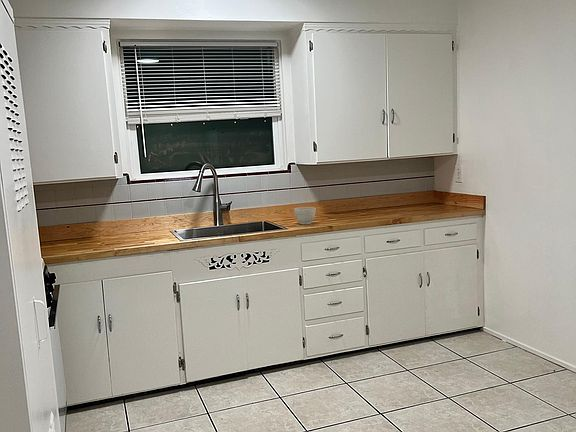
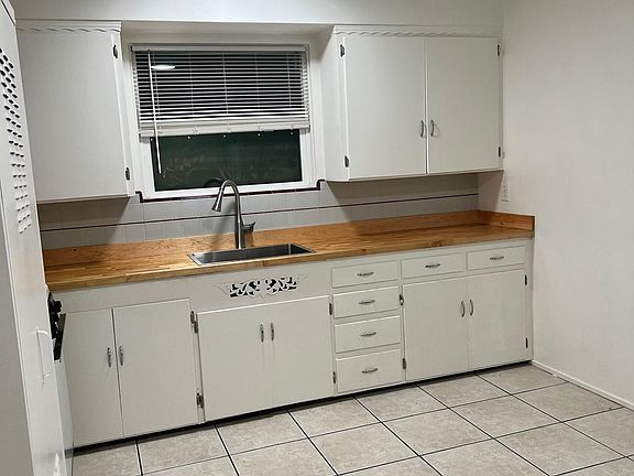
- bowl [293,206,317,225]
